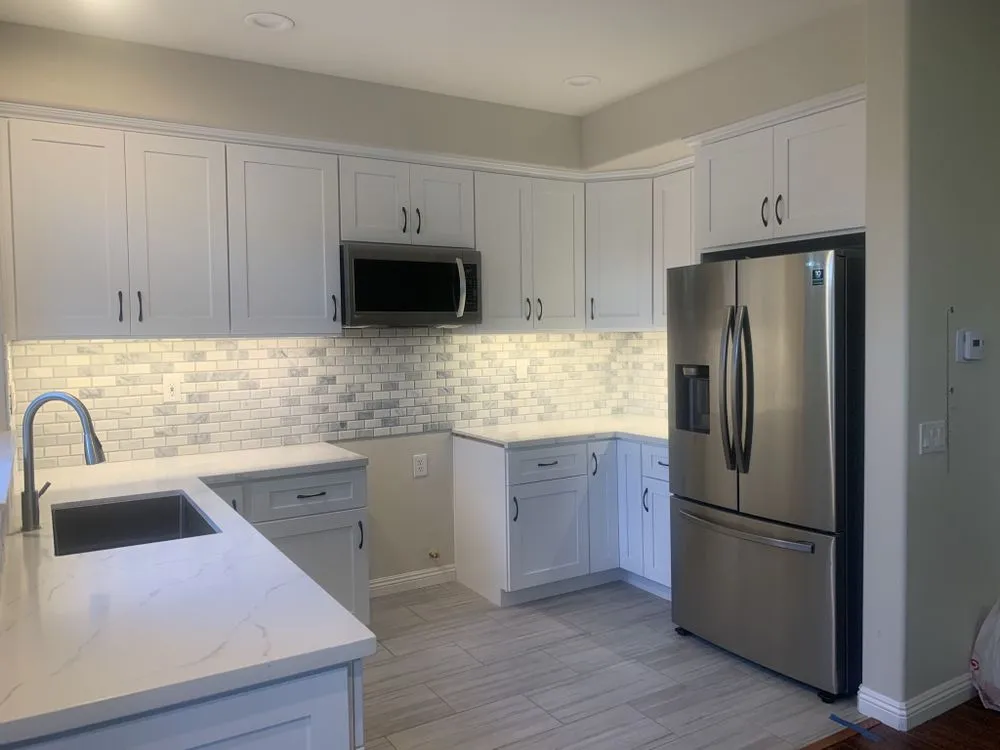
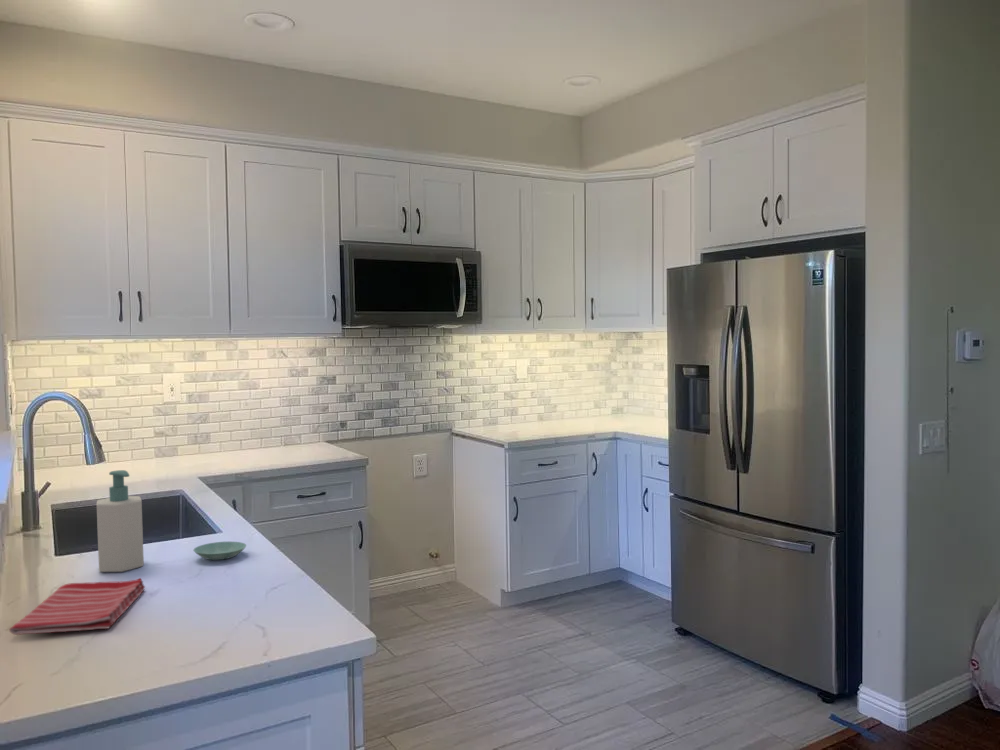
+ saucer [193,541,247,561]
+ dish towel [8,577,146,636]
+ soap bottle [96,469,145,573]
